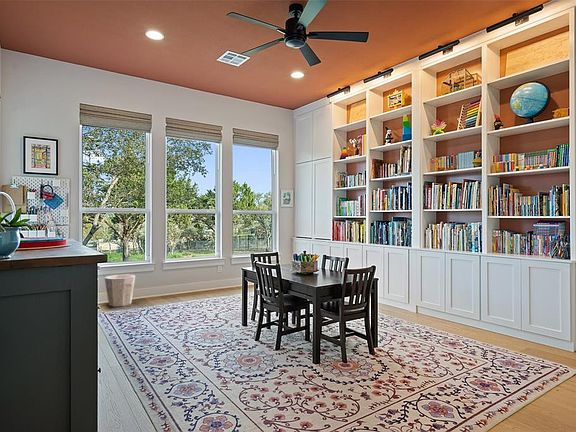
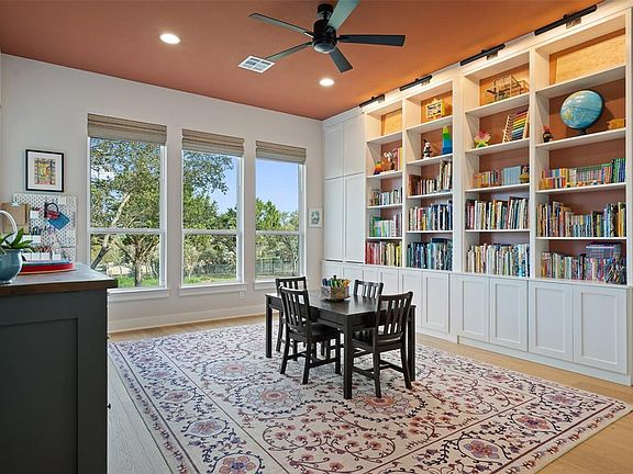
- waste bin [104,274,136,307]
